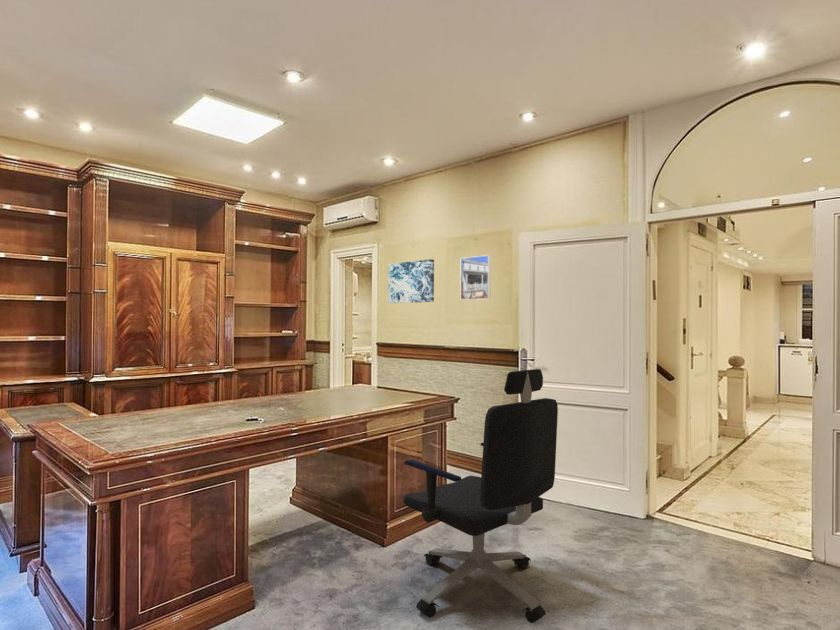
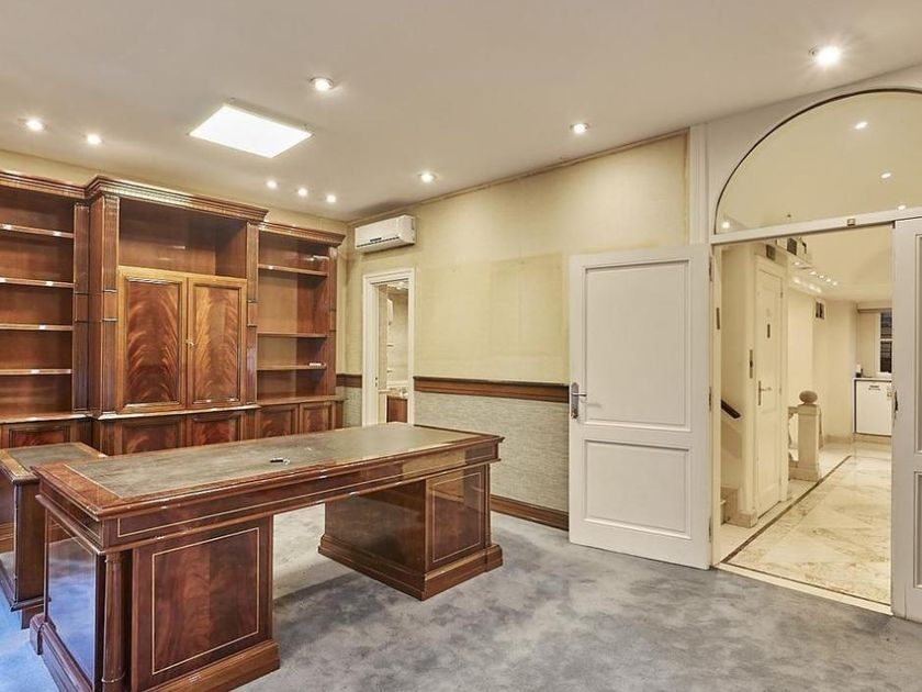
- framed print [460,254,492,301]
- office chair [402,368,559,624]
- wall art [387,258,435,304]
